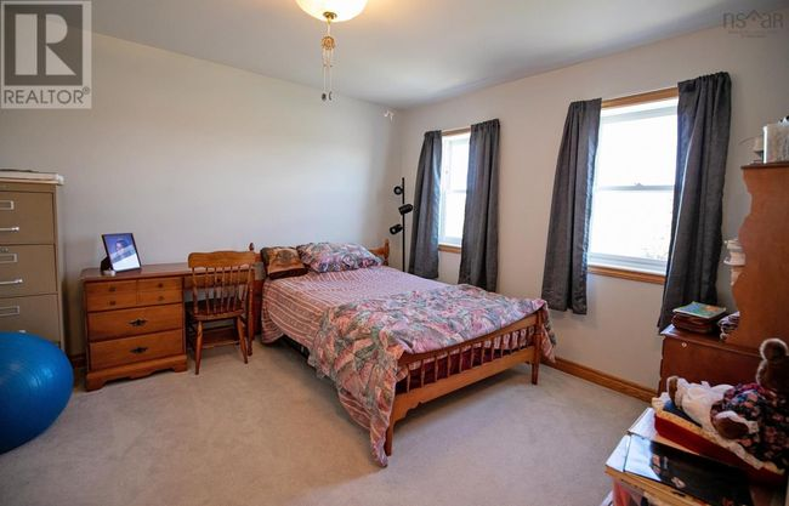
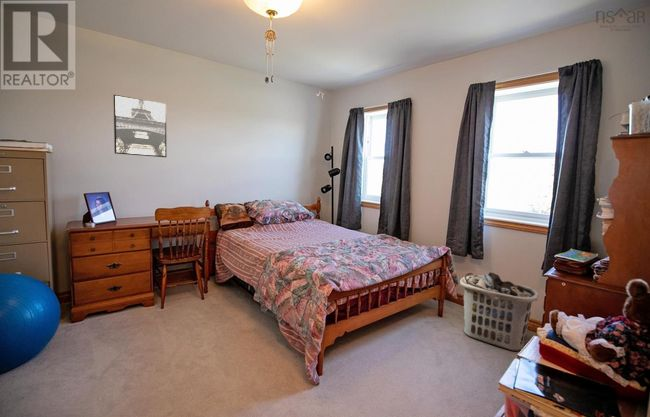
+ clothes hamper [459,271,539,352]
+ wall art [112,94,167,158]
